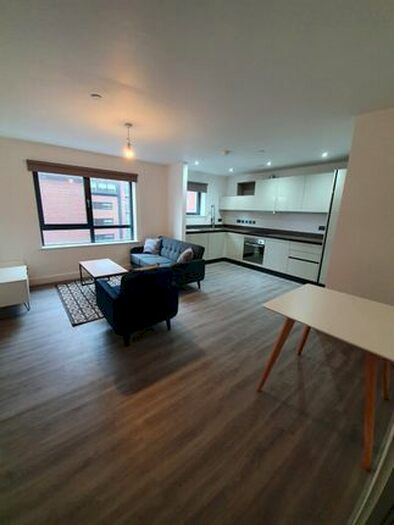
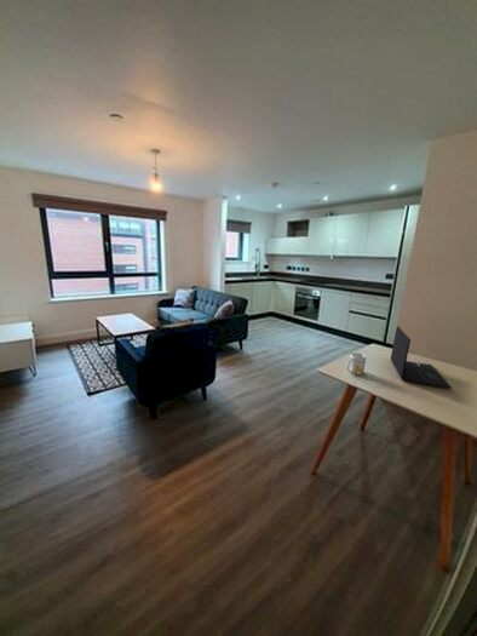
+ mug [346,351,368,376]
+ laptop [390,325,453,389]
